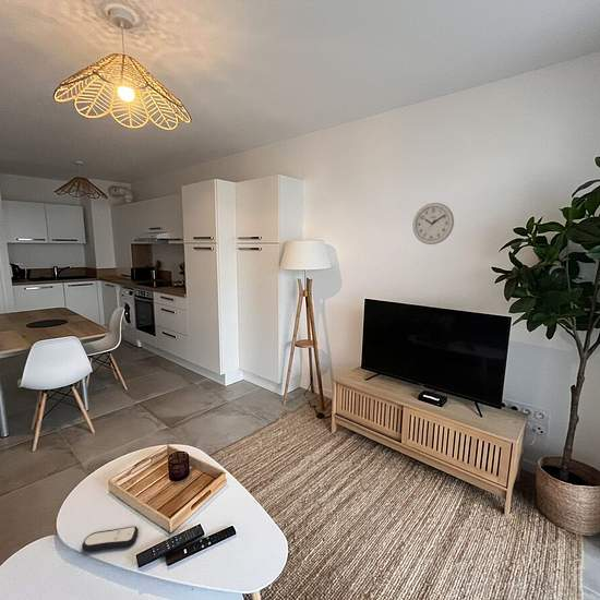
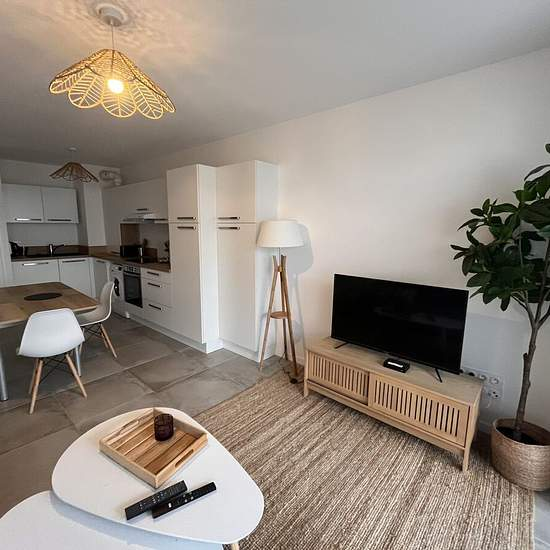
- wall clock [411,202,455,245]
- remote control [81,525,140,552]
